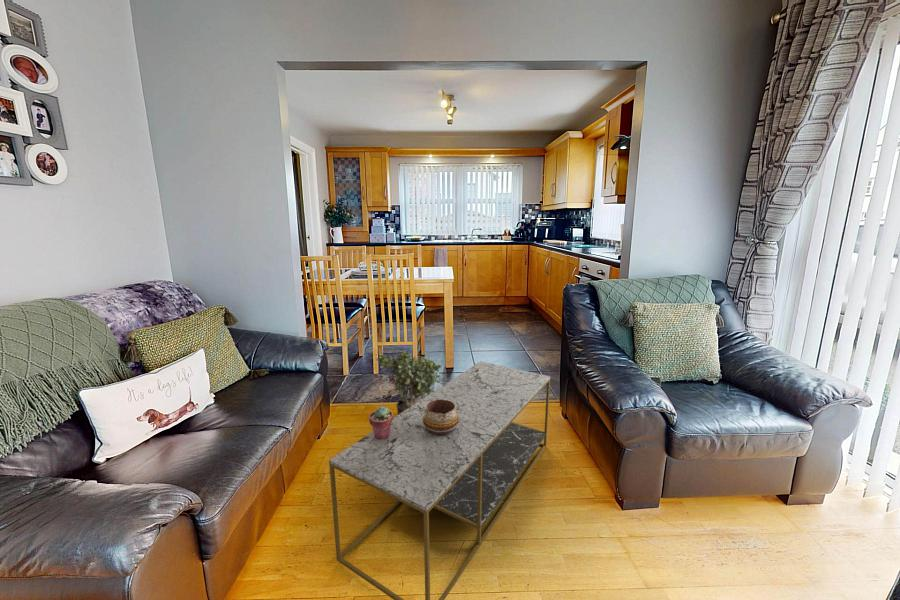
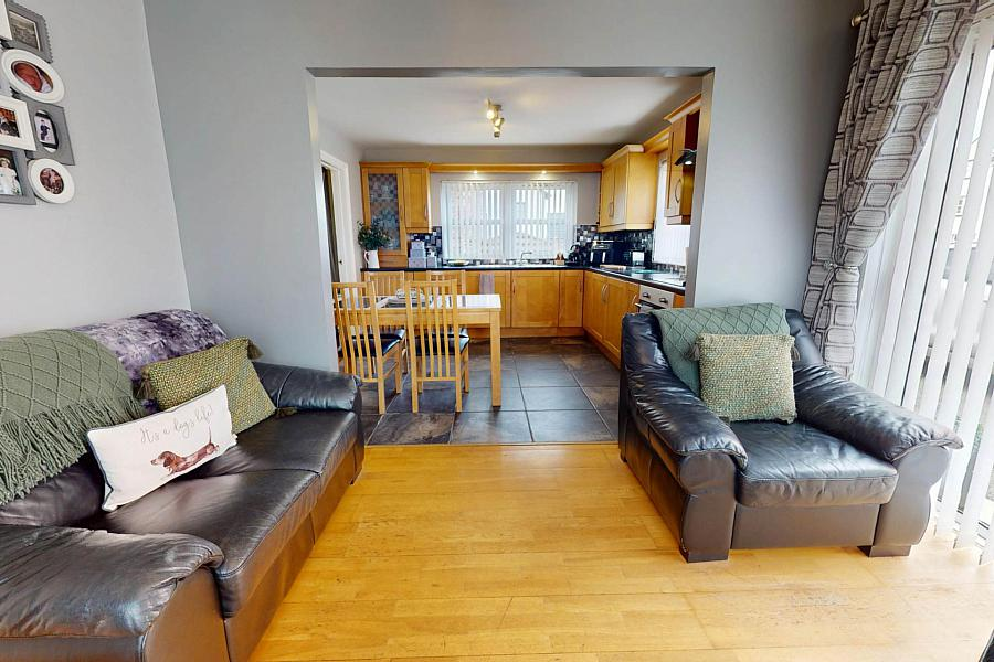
- potted plant [375,350,443,415]
- coffee table [328,360,551,600]
- decorative bowl [423,400,459,435]
- potted succulent [368,405,394,440]
